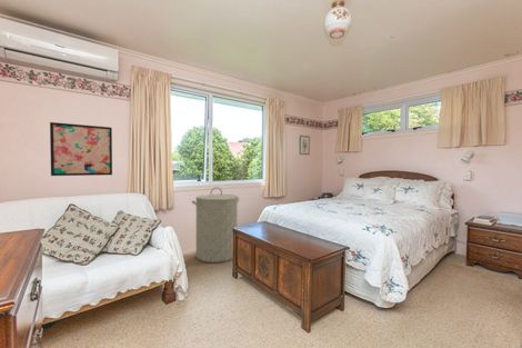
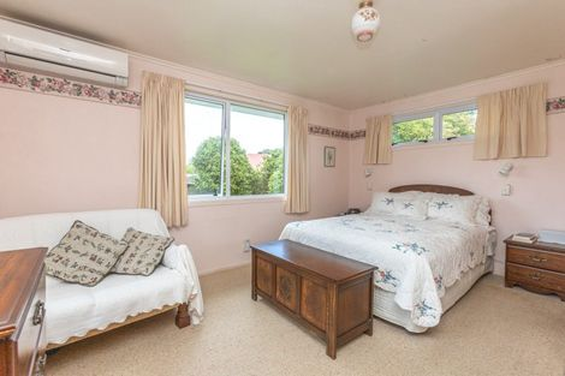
- wall art [49,121,113,177]
- laundry hamper [191,186,240,264]
